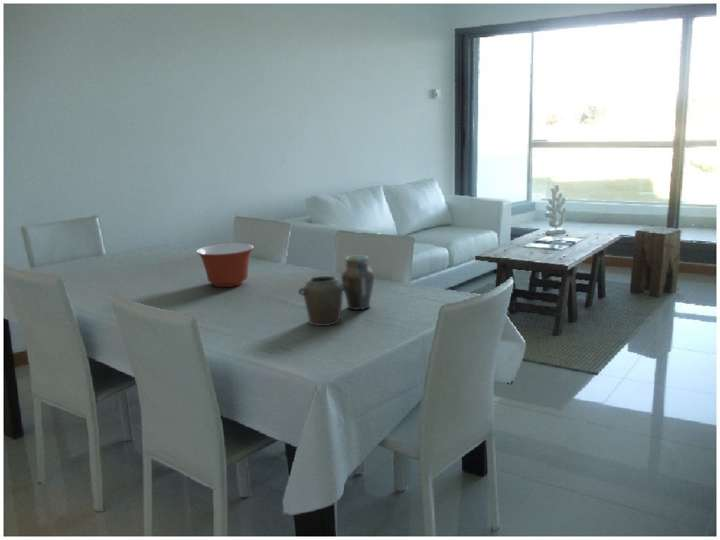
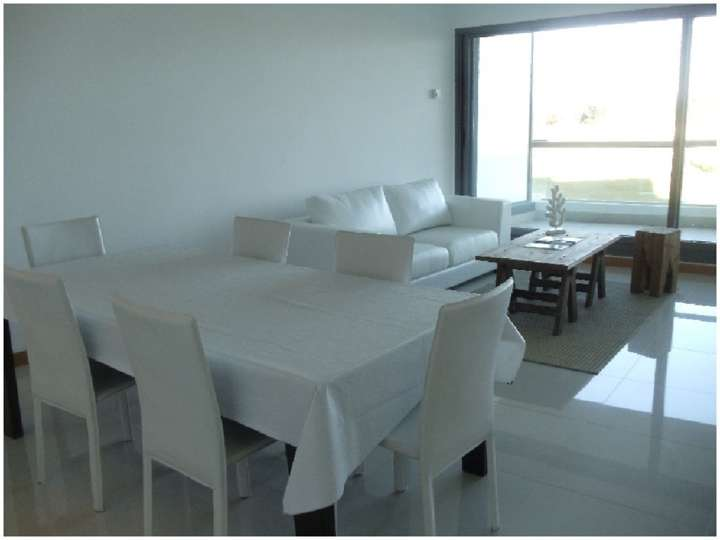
- mixing bowl [195,243,255,288]
- jar set [297,254,375,327]
